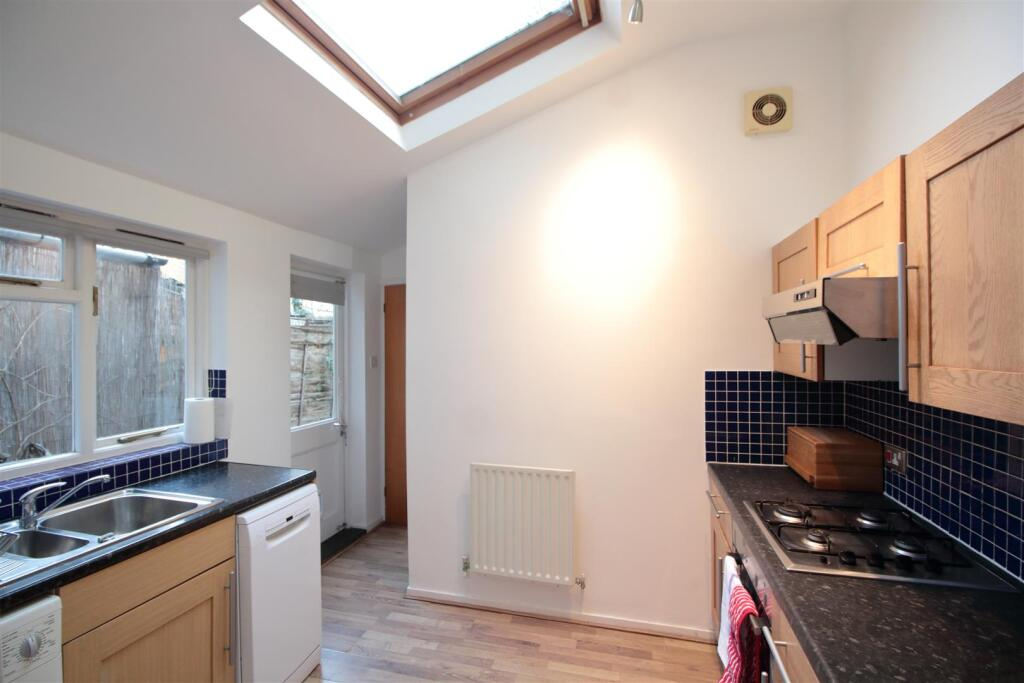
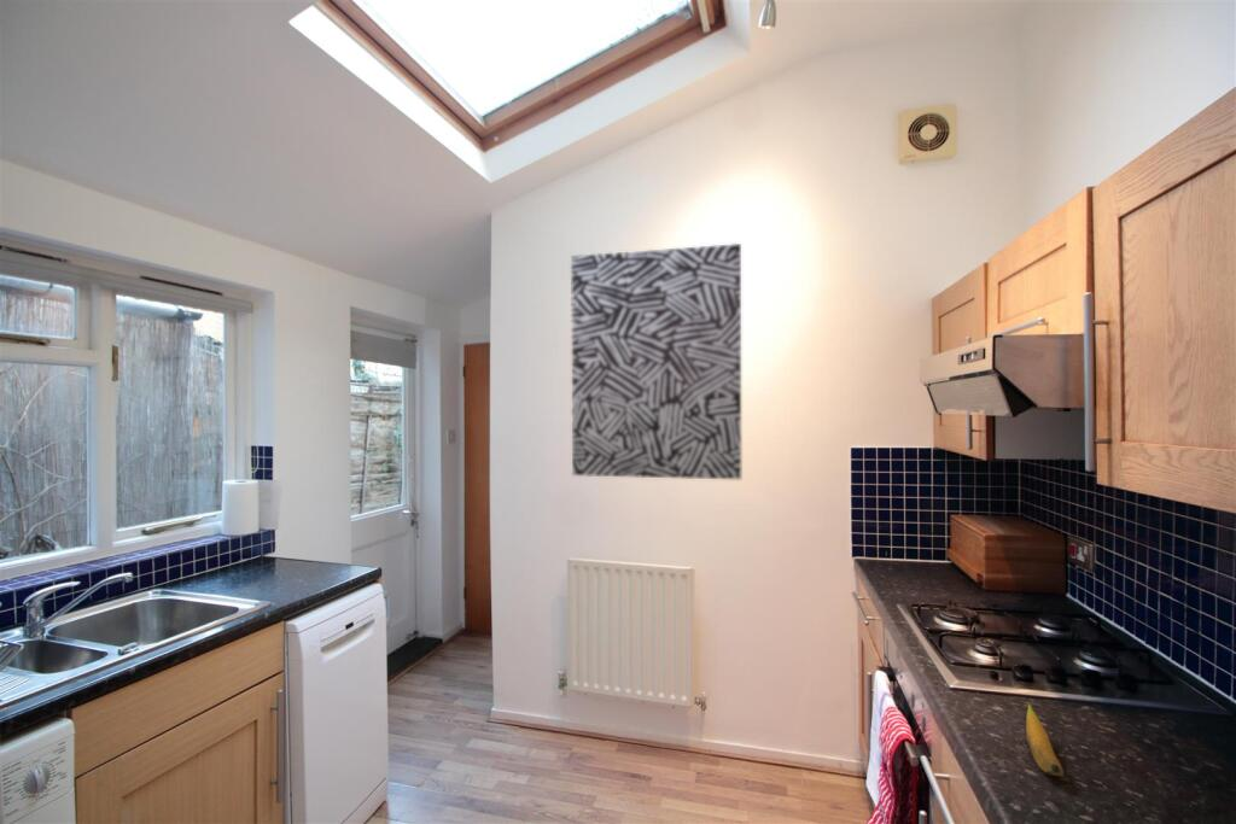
+ wall art [570,242,742,481]
+ banana [1025,700,1065,777]
